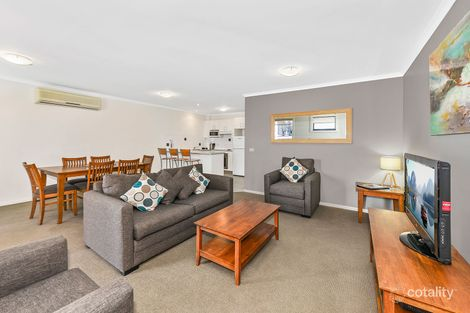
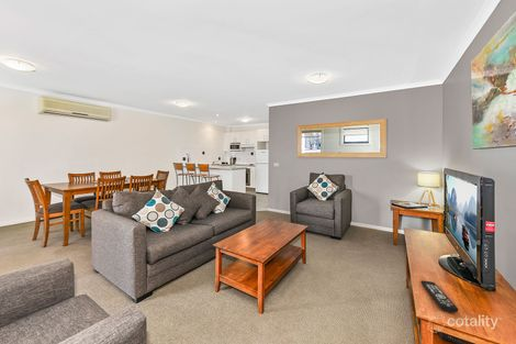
+ remote control [420,279,459,313]
